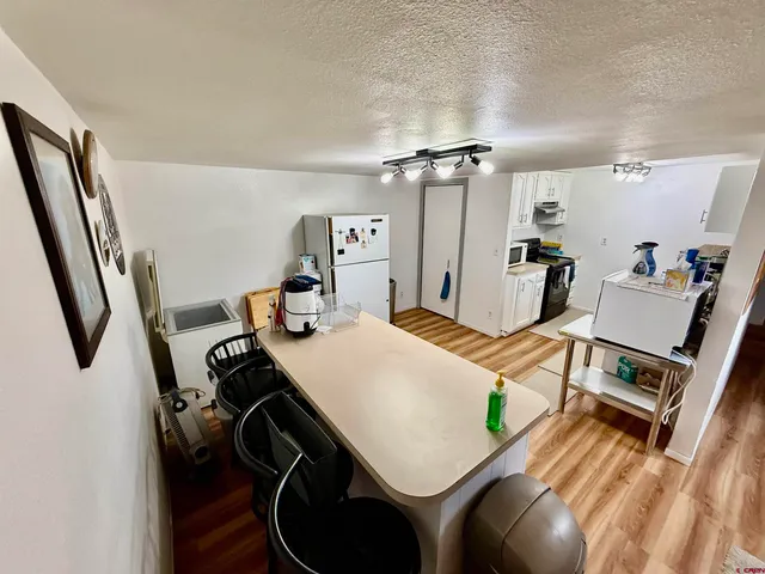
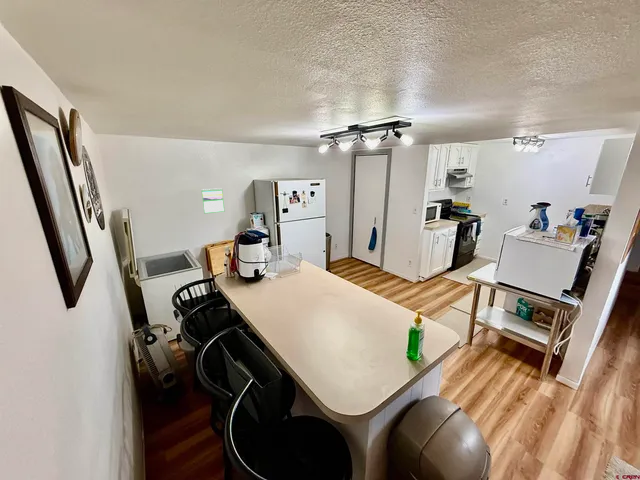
+ calendar [200,187,226,215]
